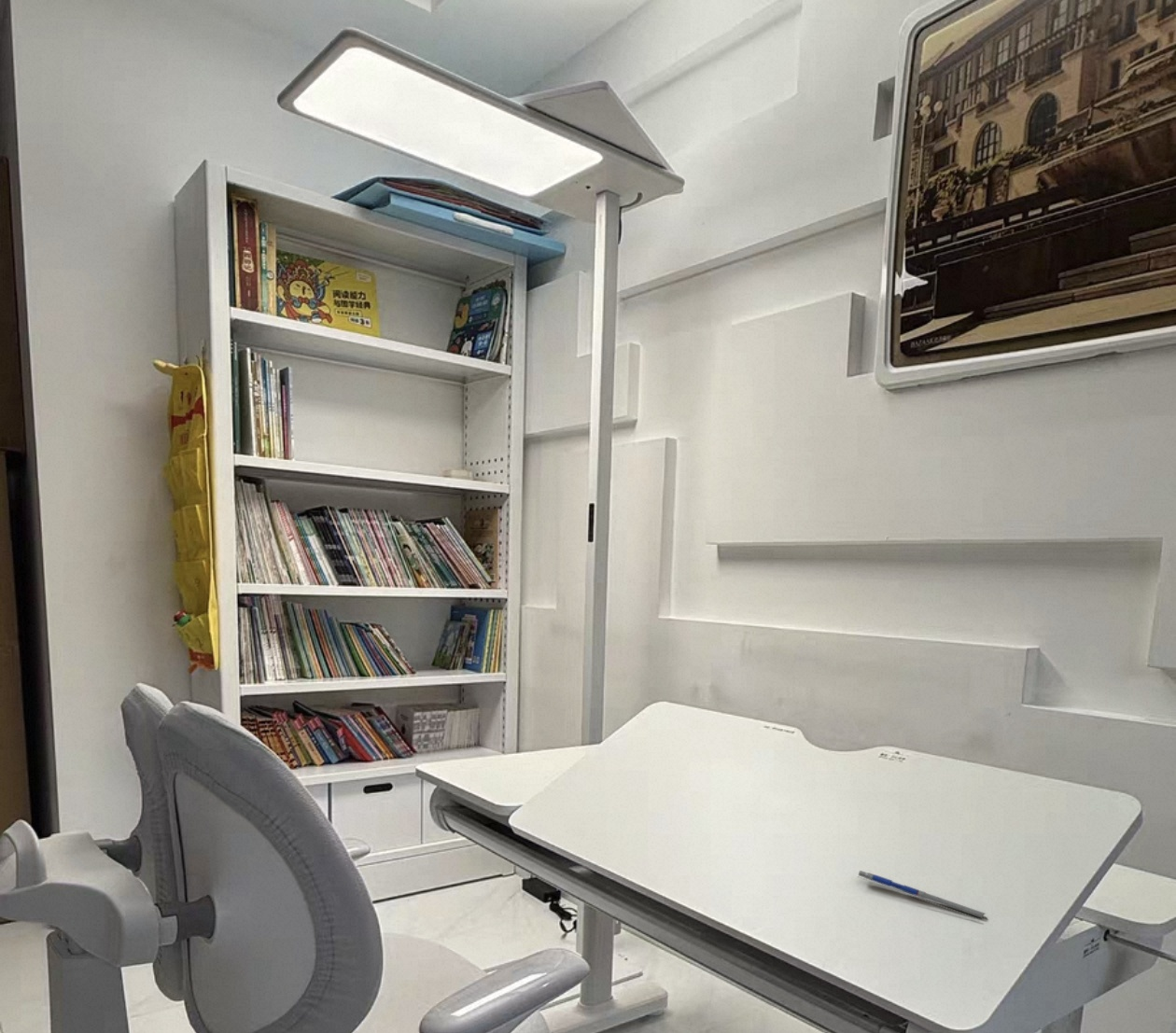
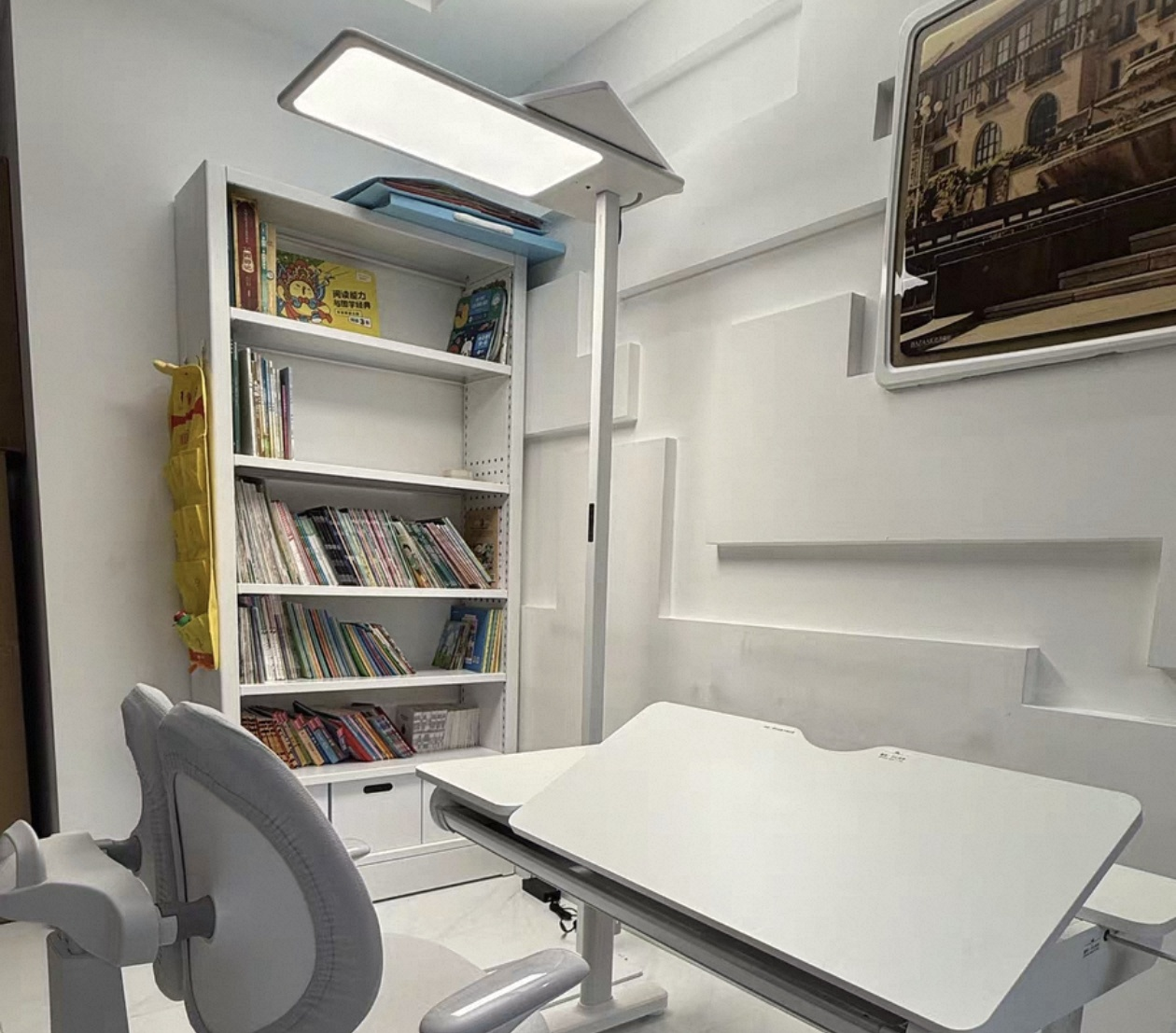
- pen [856,870,988,921]
